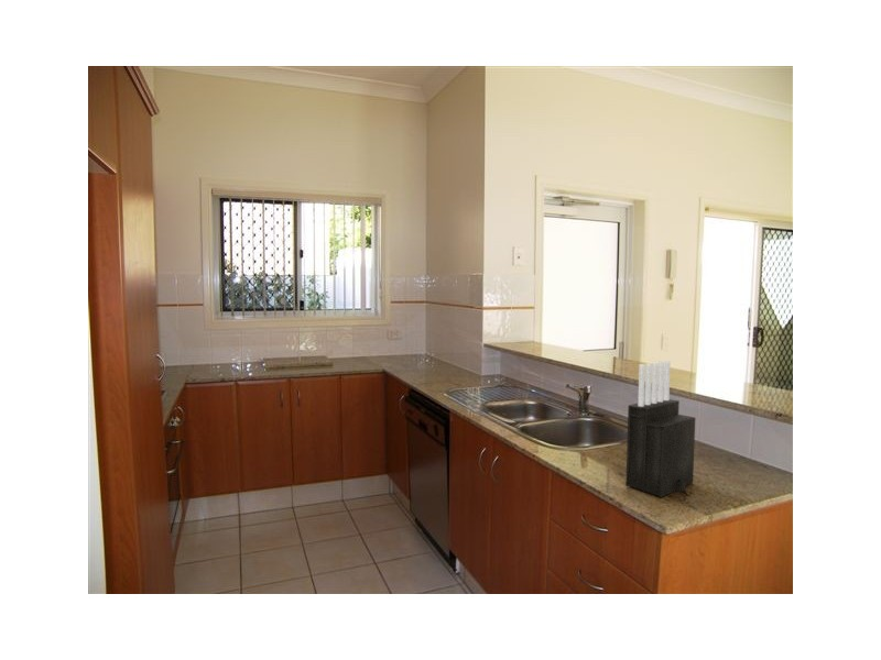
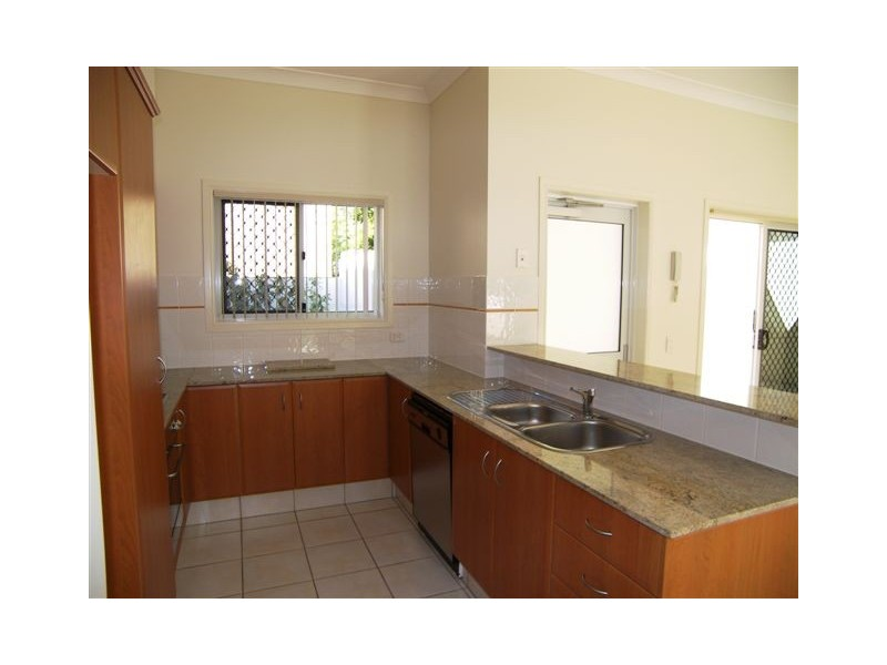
- knife block [624,360,696,498]
